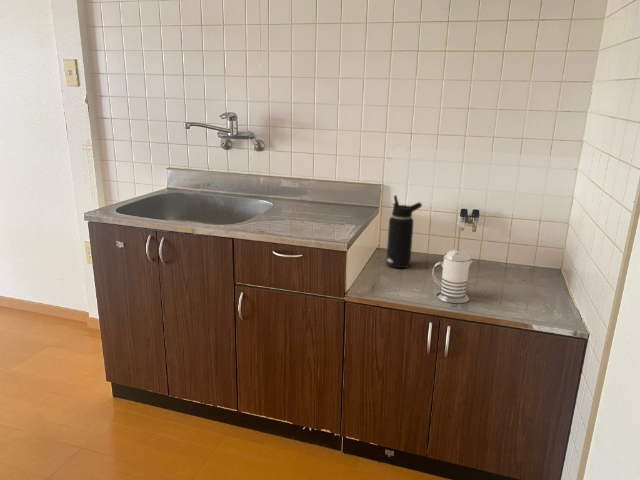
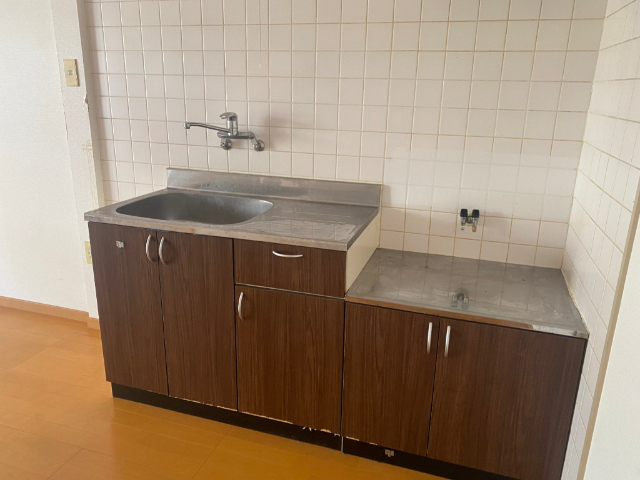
- french press [431,221,474,304]
- water bottle [385,194,423,269]
